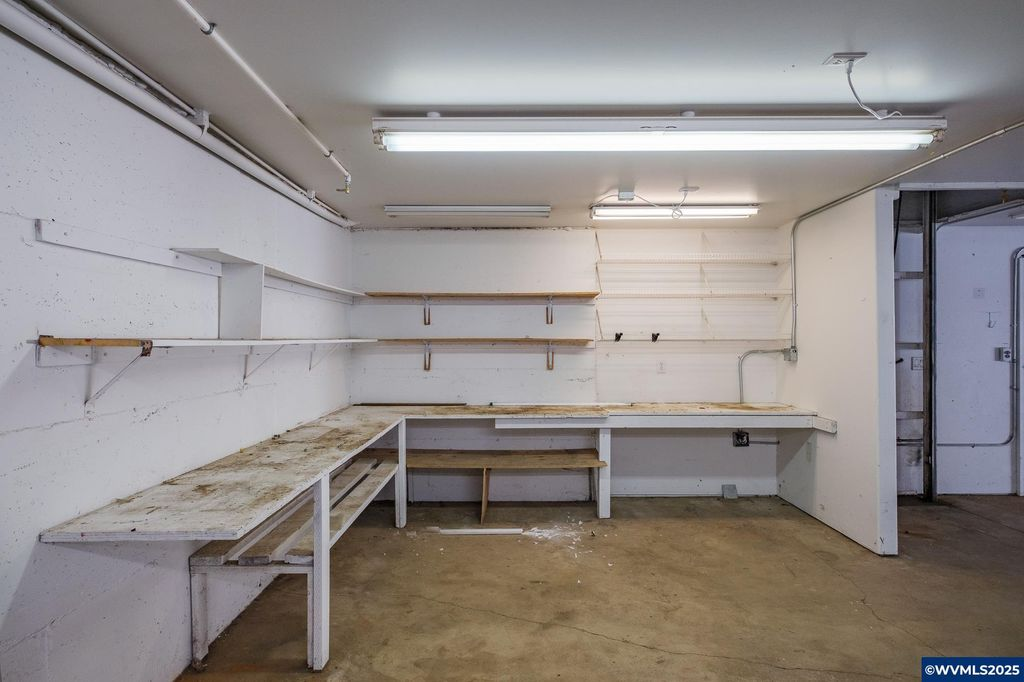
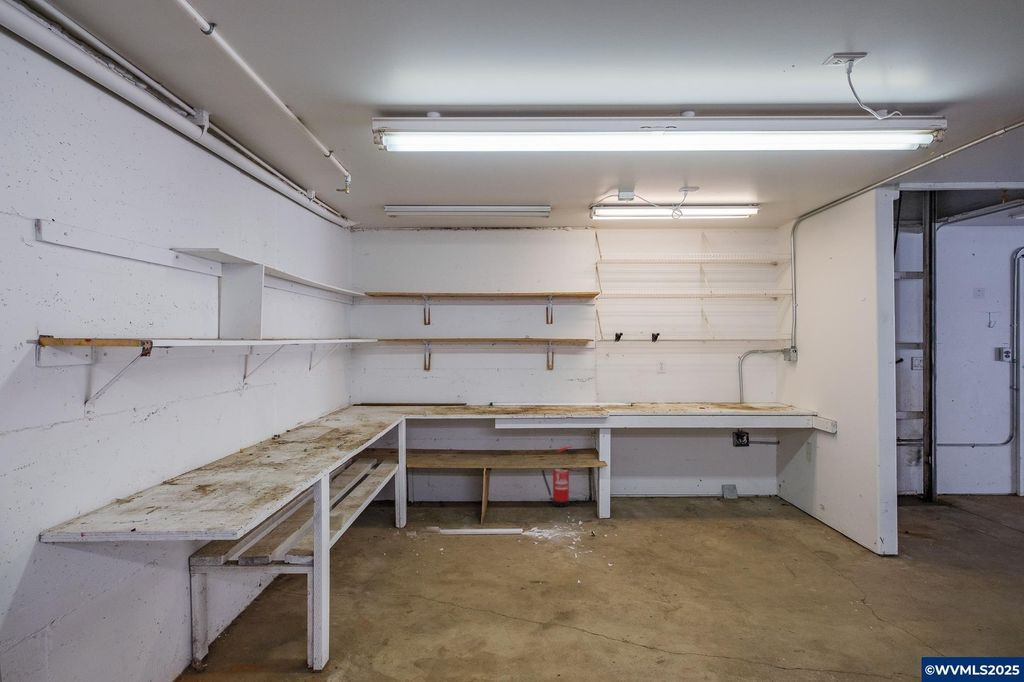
+ fire extinguisher [541,445,573,508]
